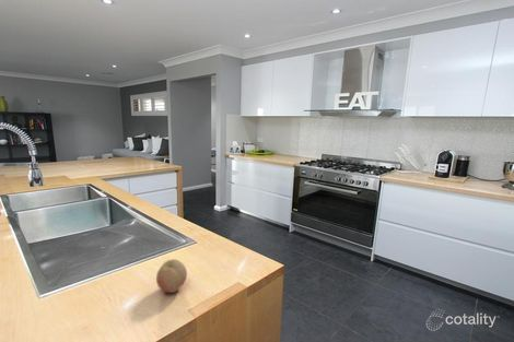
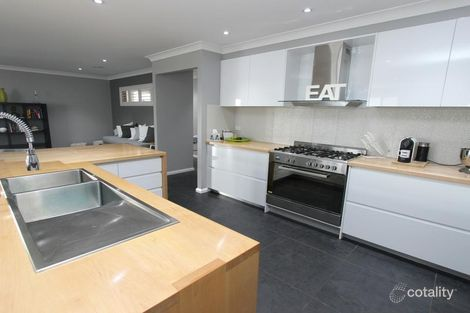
- fruit [155,258,188,294]
